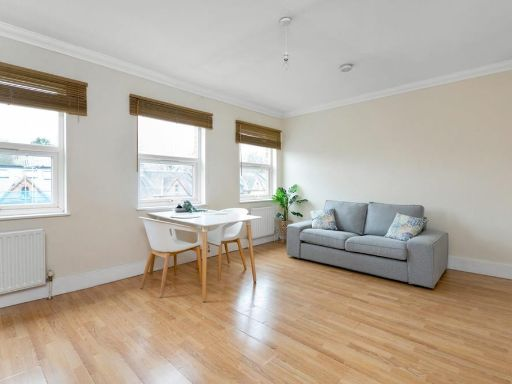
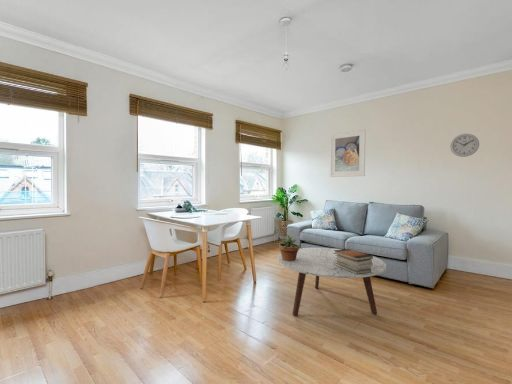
+ potted plant [276,231,303,261]
+ book stack [334,248,373,274]
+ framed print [329,128,366,178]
+ coffee table [276,247,387,316]
+ wall clock [449,133,480,158]
